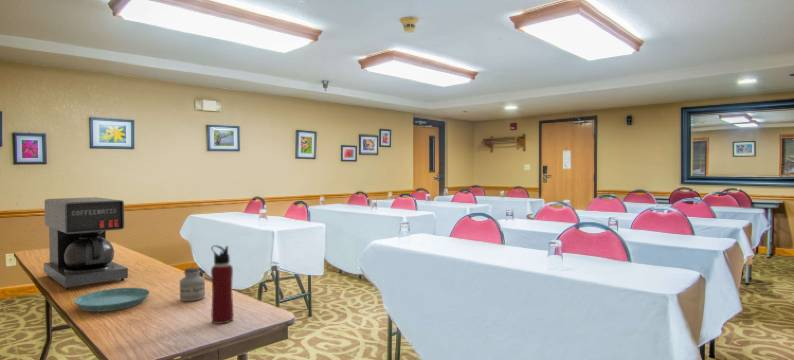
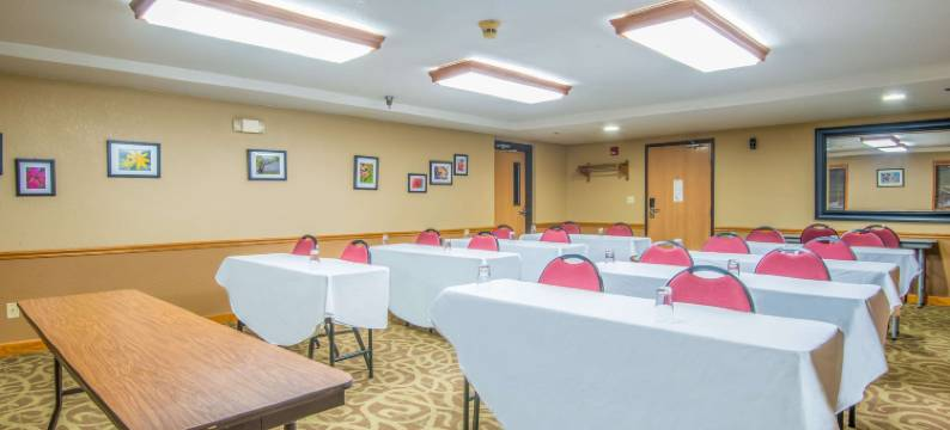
- coffee maker [43,196,129,290]
- water bottle [210,244,234,325]
- saucer [73,287,151,313]
- jar [179,266,206,302]
